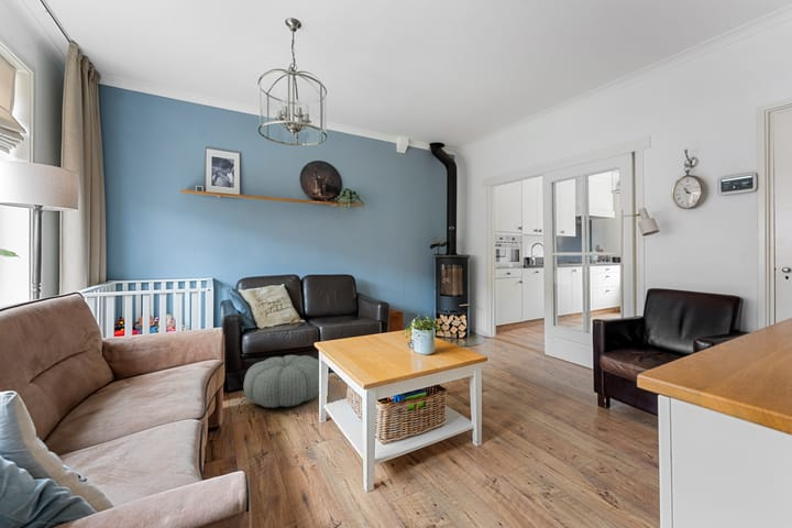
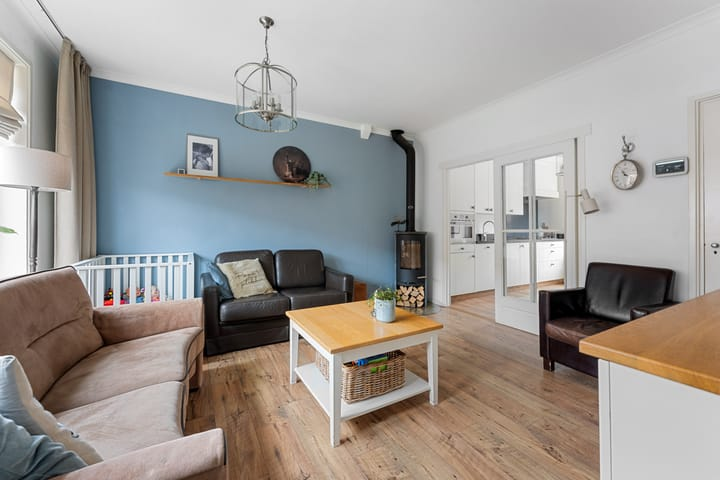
- pouf [243,354,320,409]
